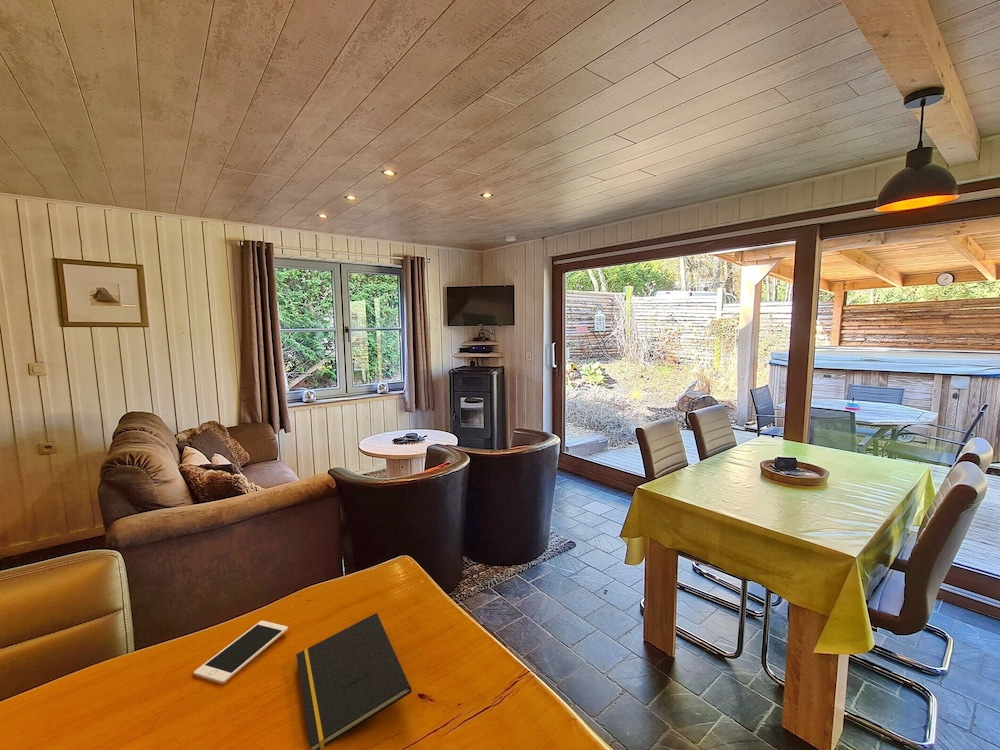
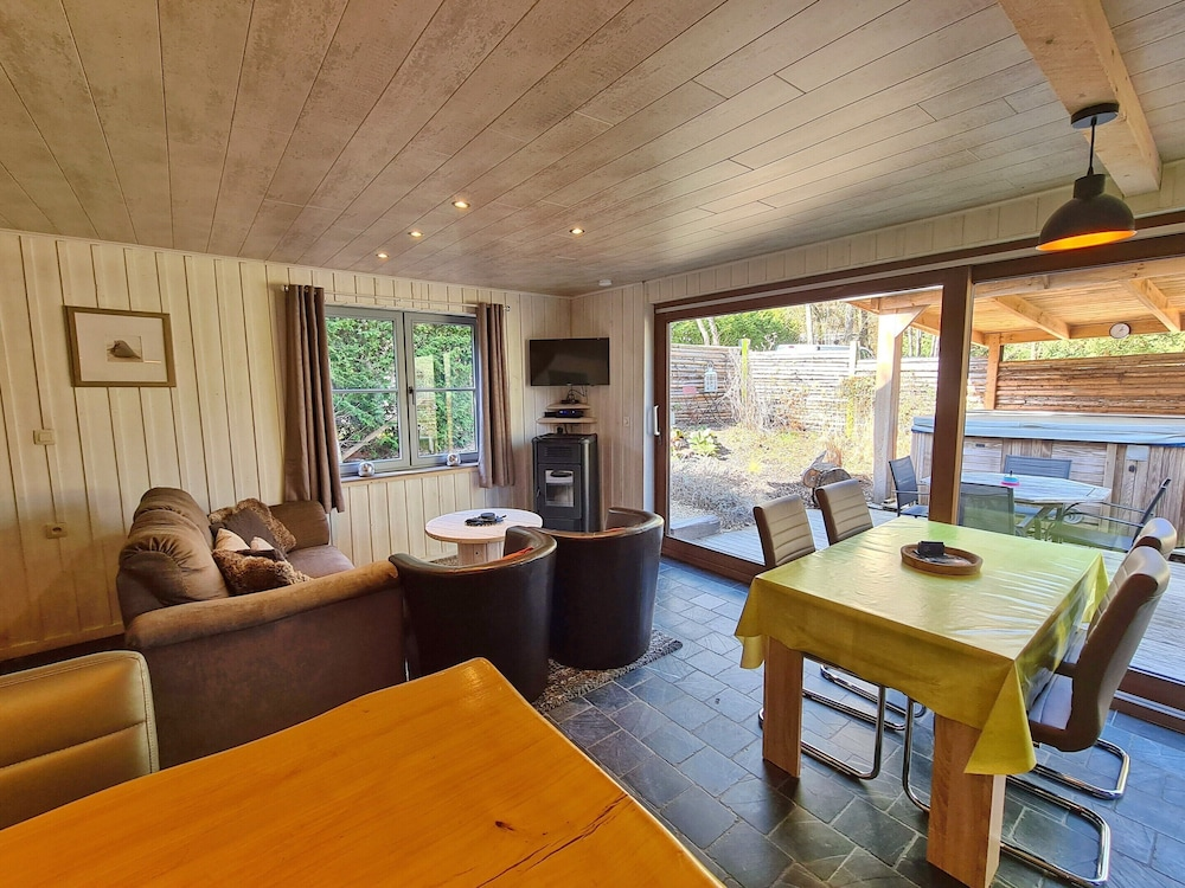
- notepad [295,612,412,750]
- cell phone [193,620,289,685]
